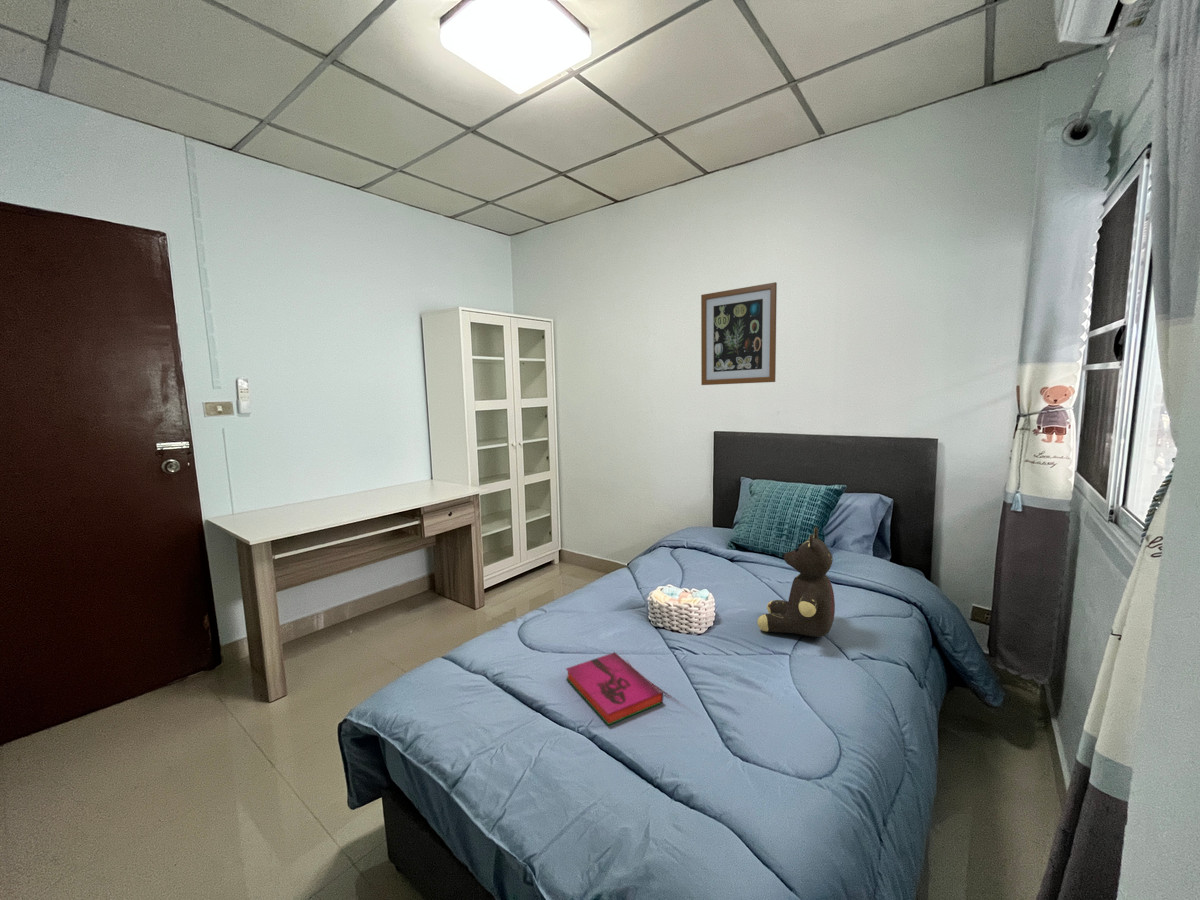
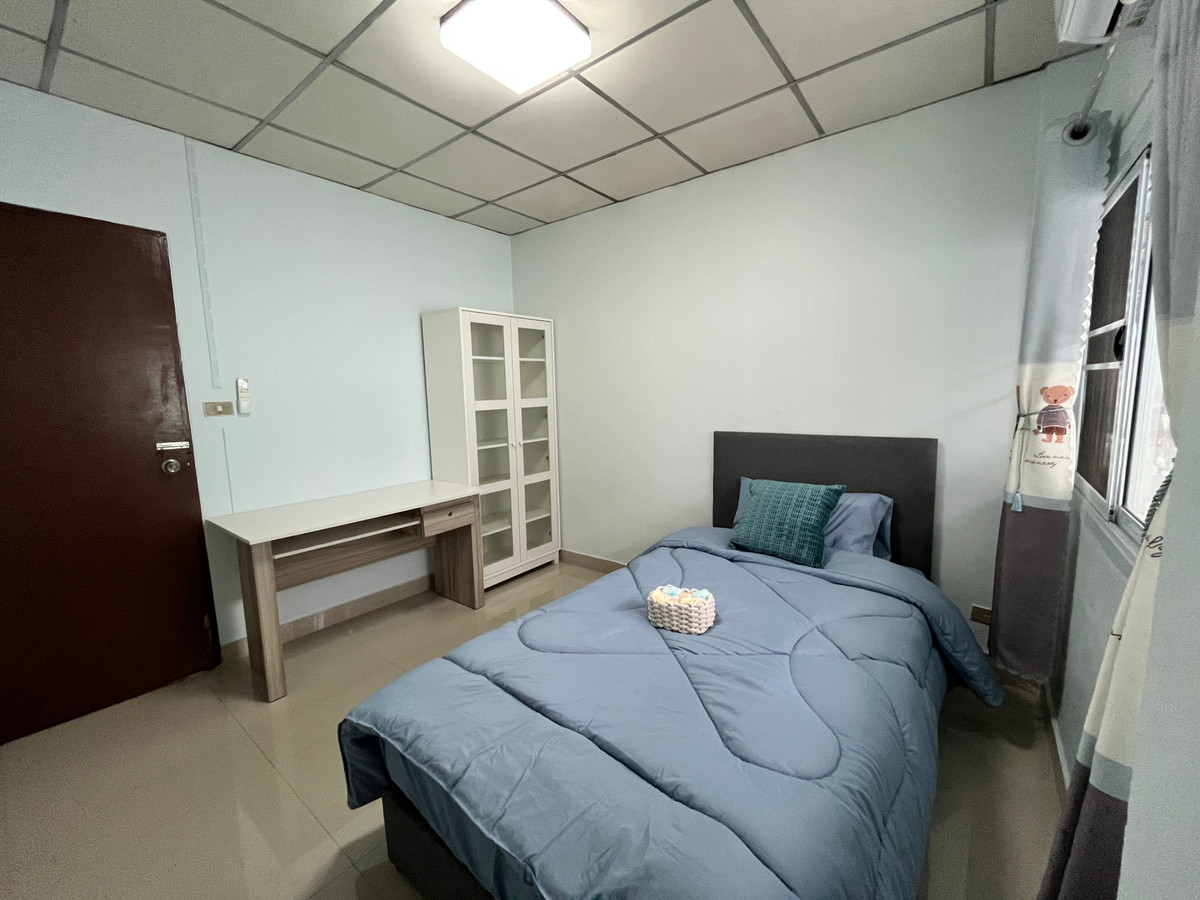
- teddy bear [756,526,836,638]
- wall art [700,281,778,386]
- hardback book [565,651,664,726]
